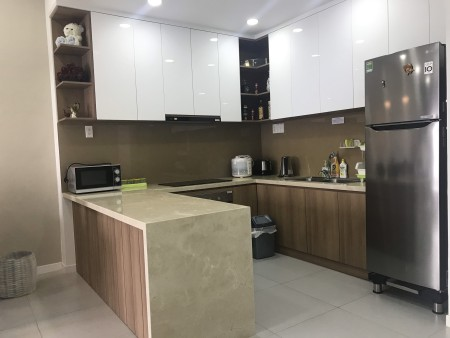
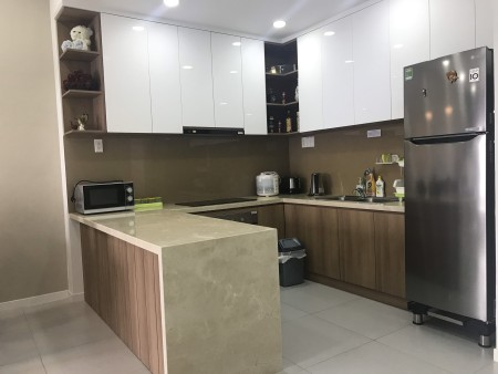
- woven basket [0,250,38,299]
